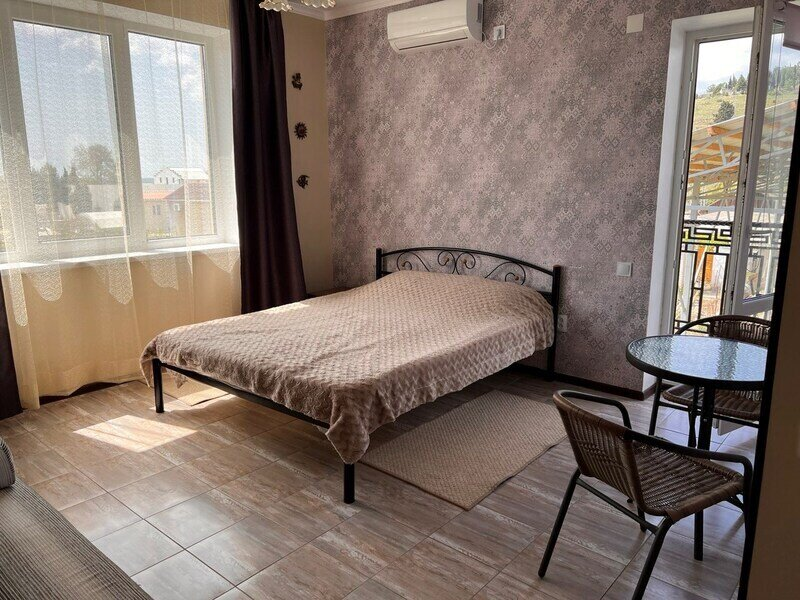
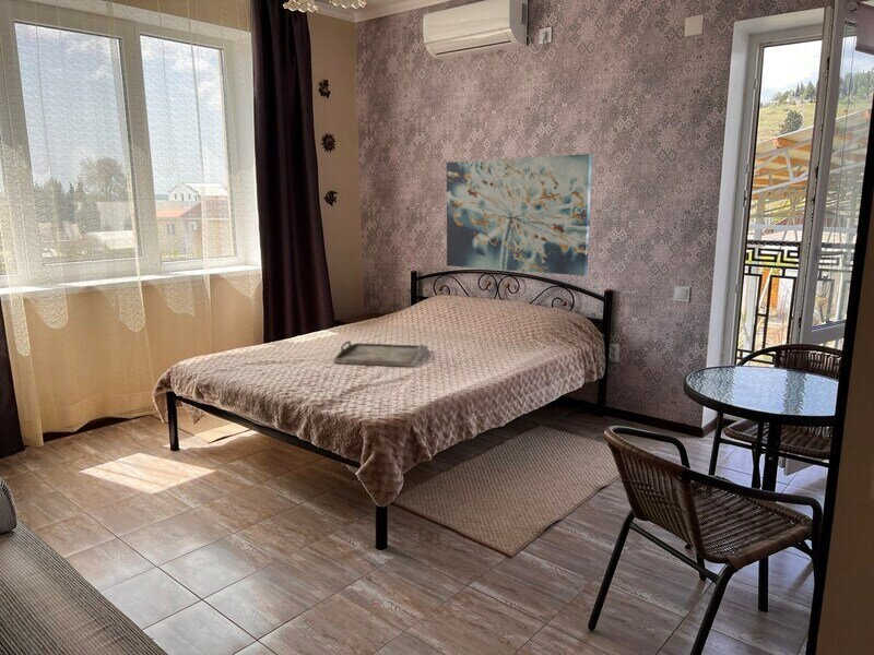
+ wall art [446,153,593,277]
+ serving tray [333,340,429,368]
